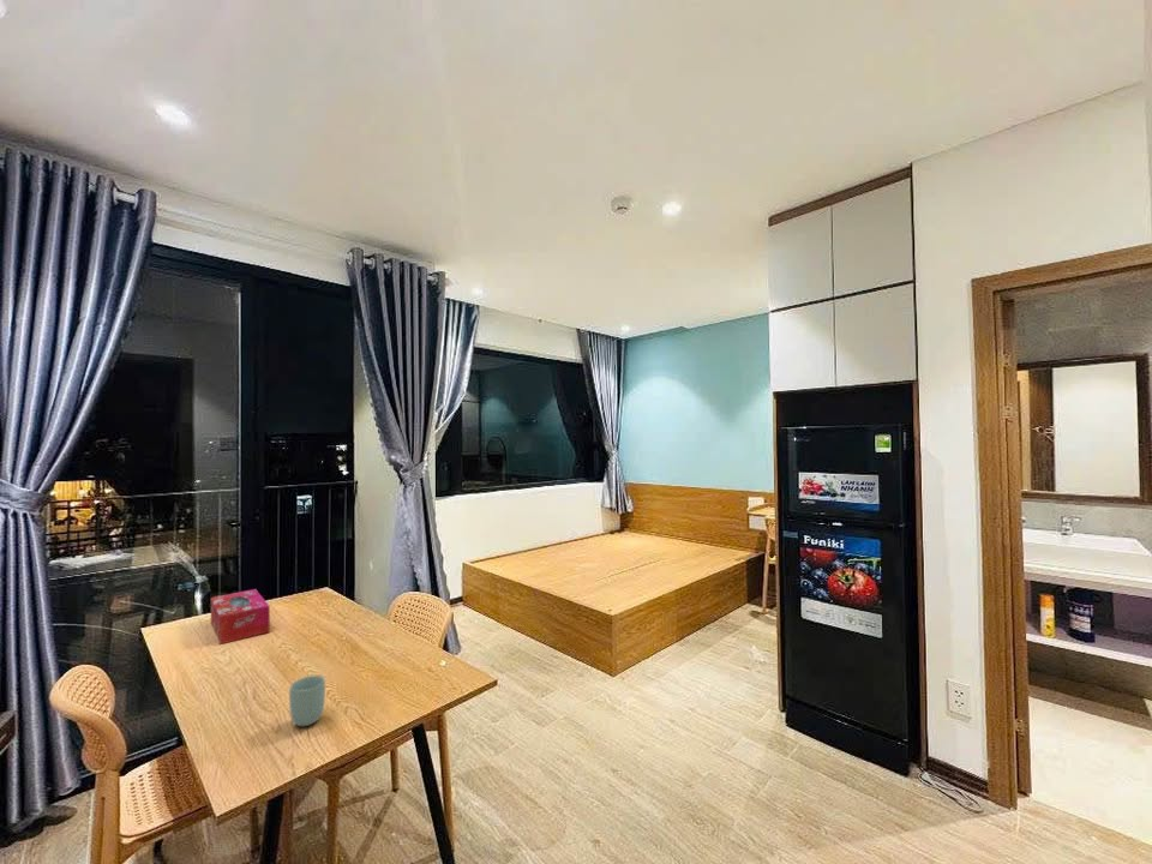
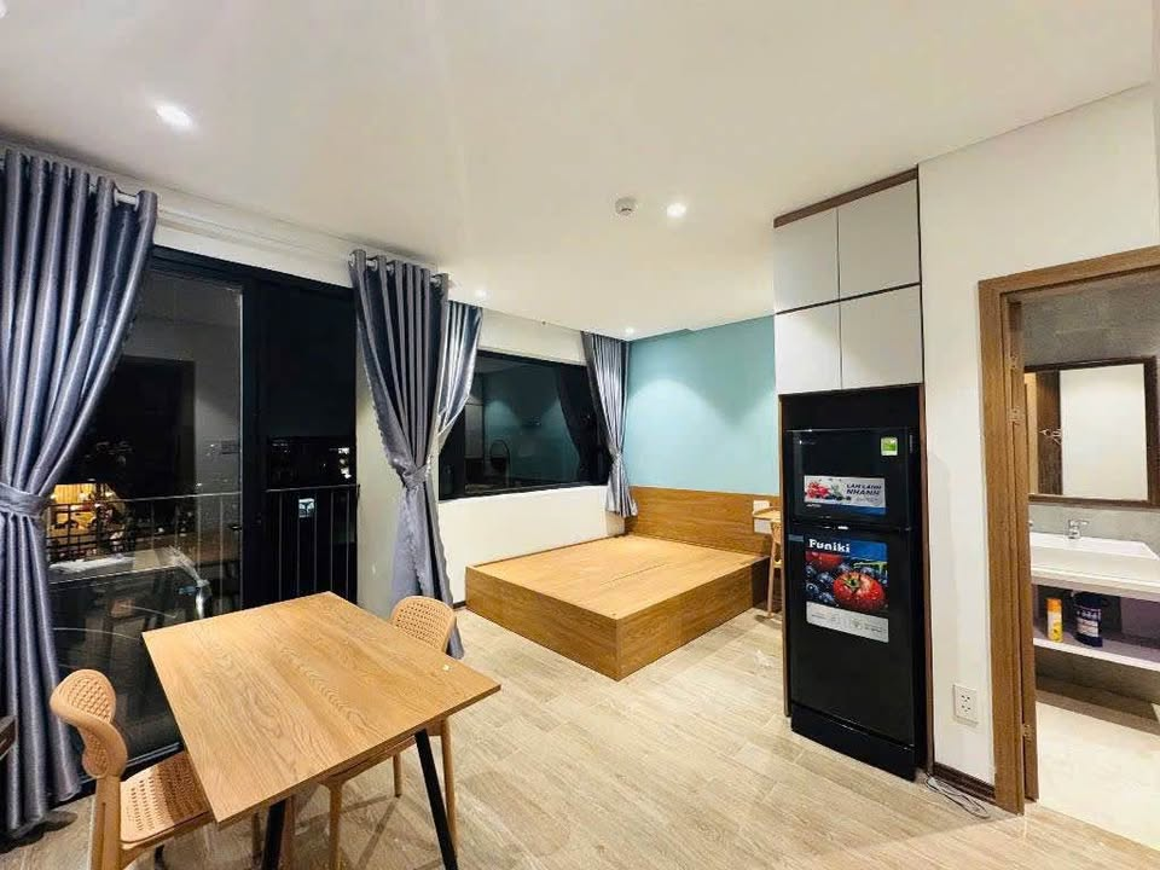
- cup [288,674,326,727]
- tissue box [210,588,271,646]
